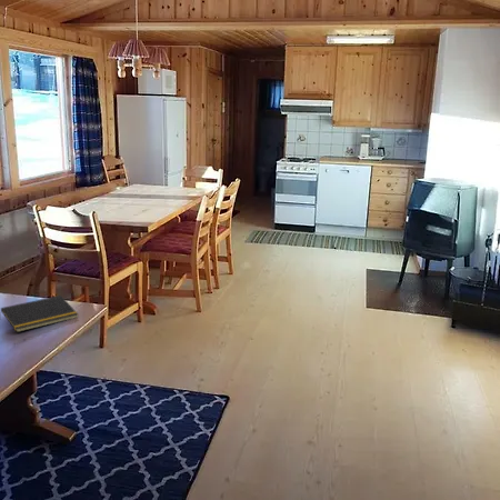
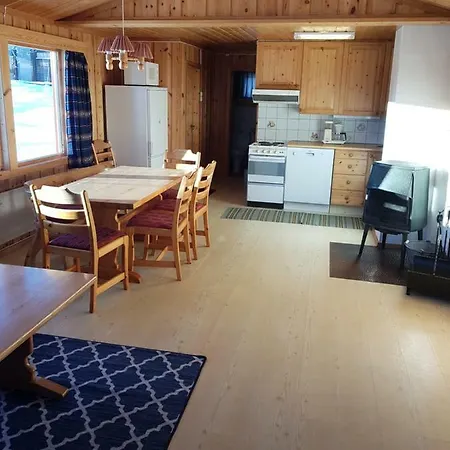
- notepad [0,294,79,333]
